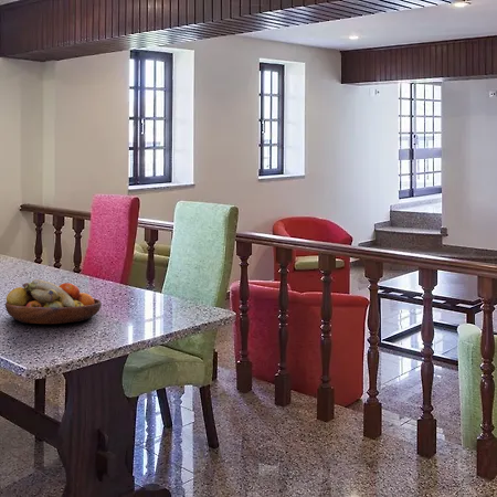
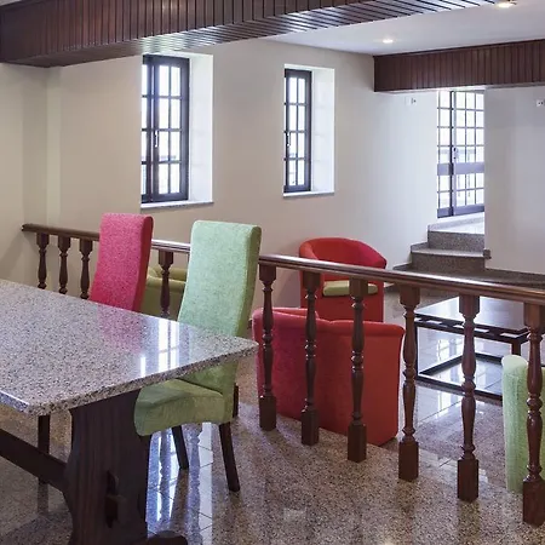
- fruit bowl [4,278,103,325]
